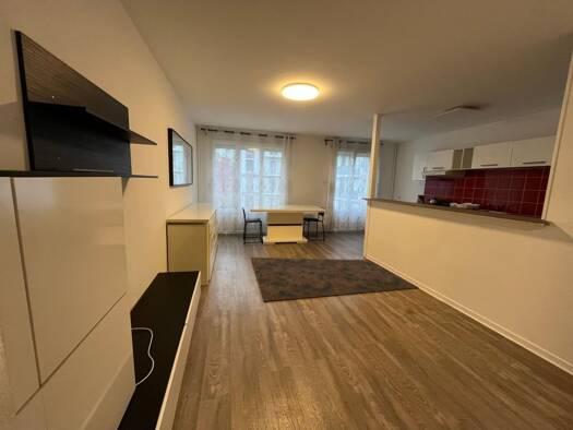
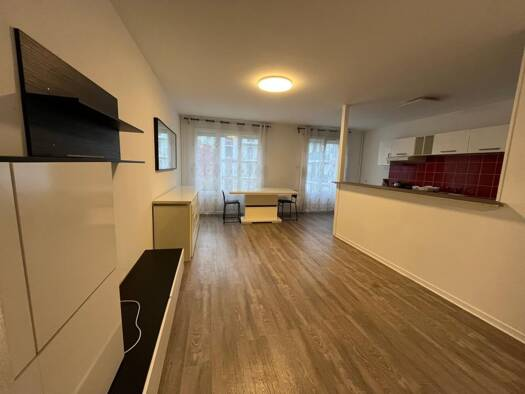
- rug [250,256,419,302]
